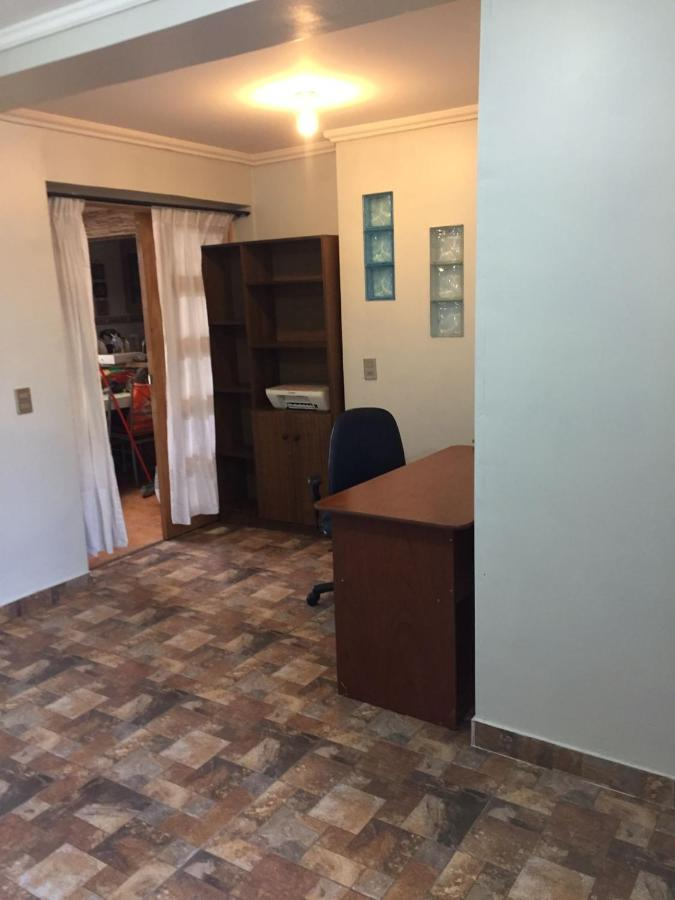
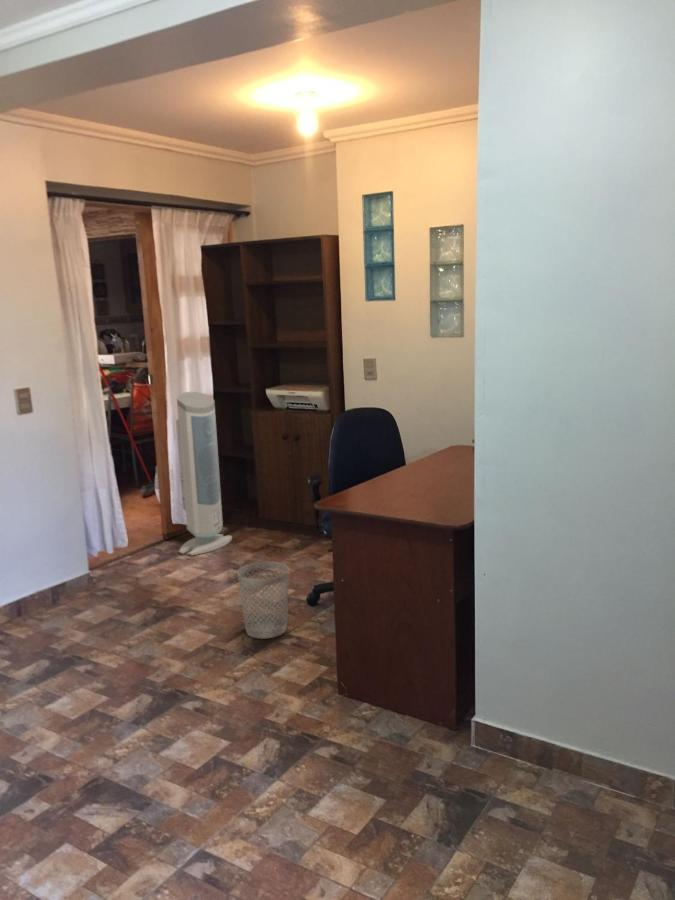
+ air purifier [175,391,233,556]
+ wastebasket [236,561,290,640]
